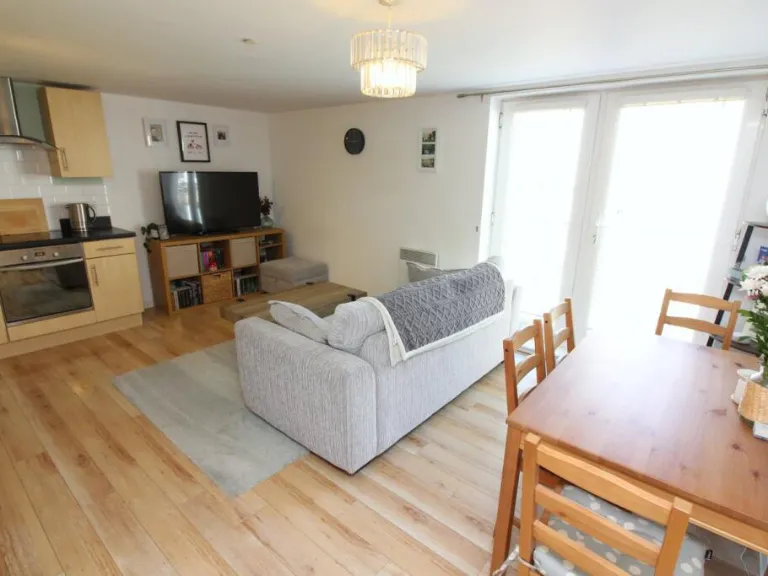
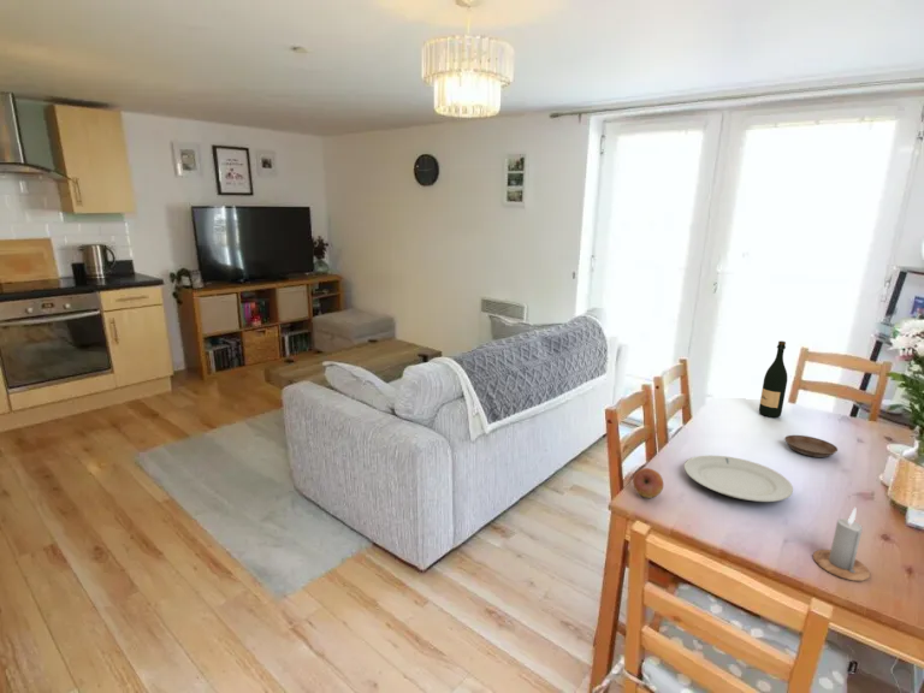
+ fruit [632,467,664,499]
+ candle [812,507,871,582]
+ chinaware [683,455,794,503]
+ wine bottle [758,340,788,419]
+ saucer [783,434,839,458]
